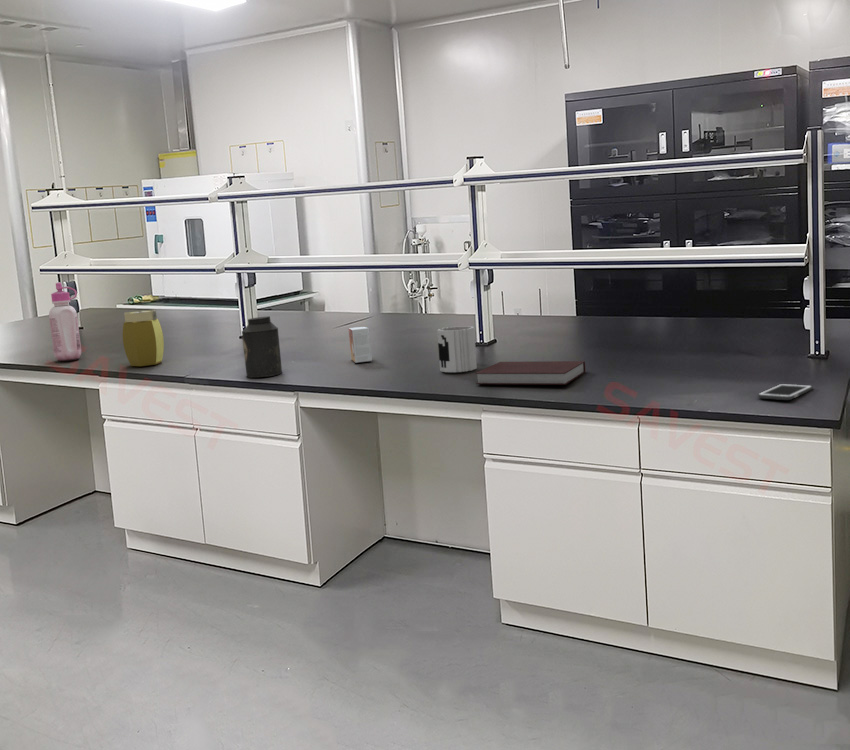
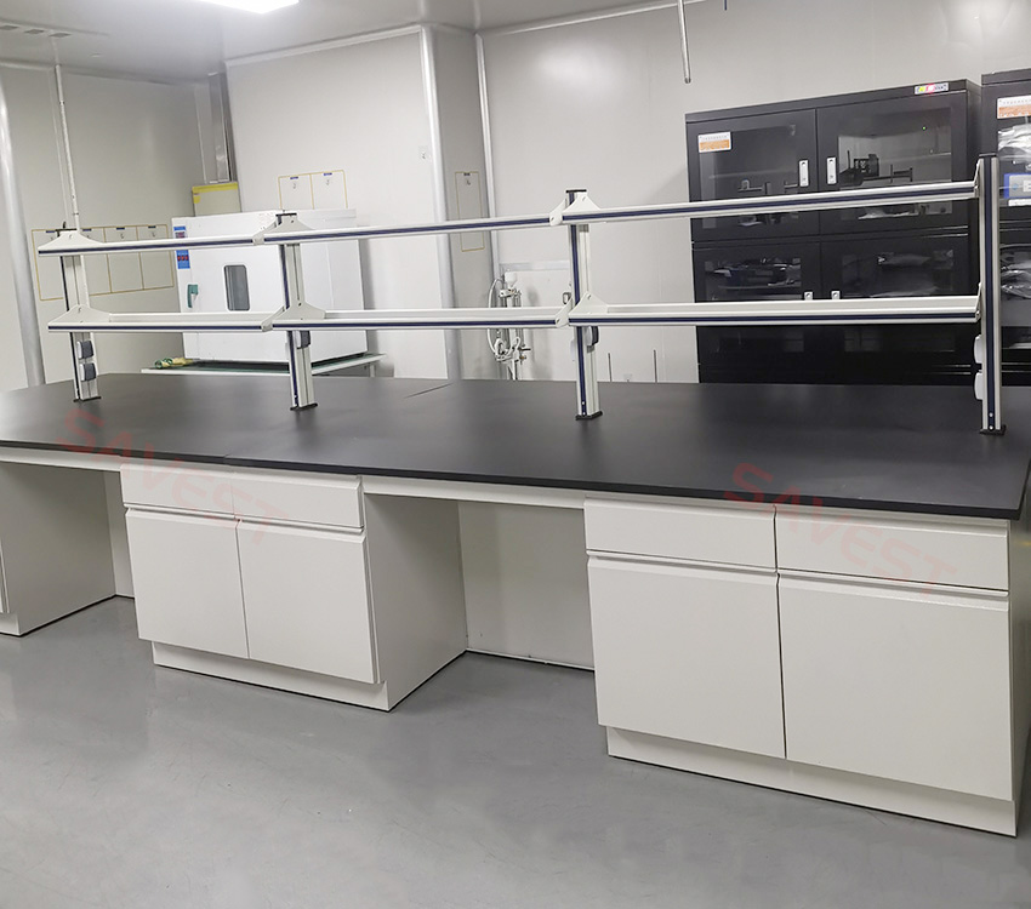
- jar [122,309,165,367]
- cell phone [757,383,814,401]
- mug [436,325,478,373]
- notebook [474,360,586,386]
- glue bottle [48,281,82,362]
- small box [348,326,373,364]
- canister [241,315,283,378]
